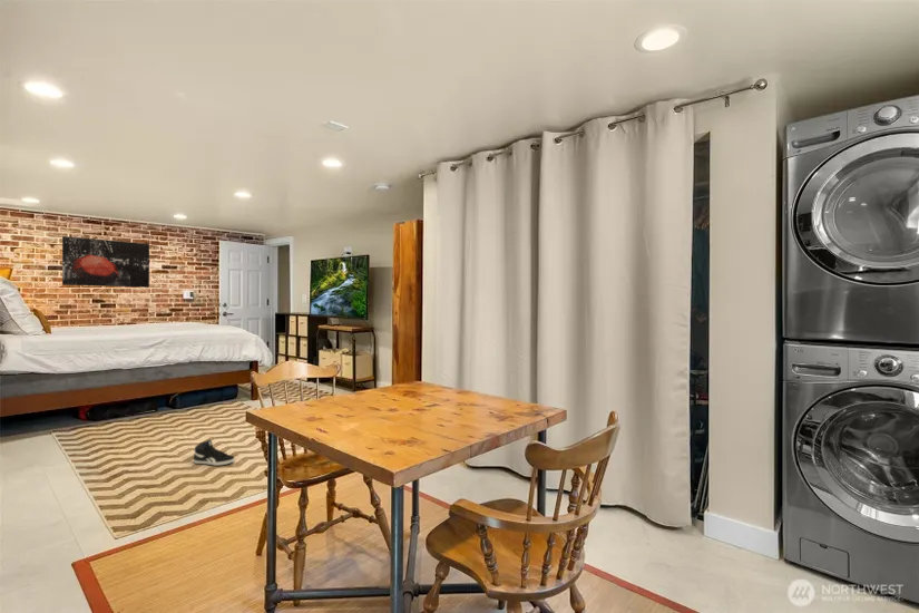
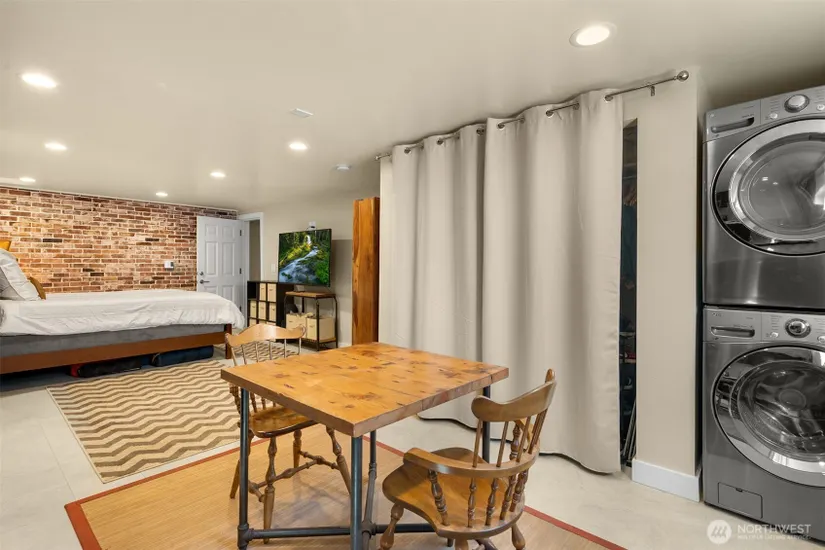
- sneaker [193,439,235,467]
- wall art [61,235,150,289]
